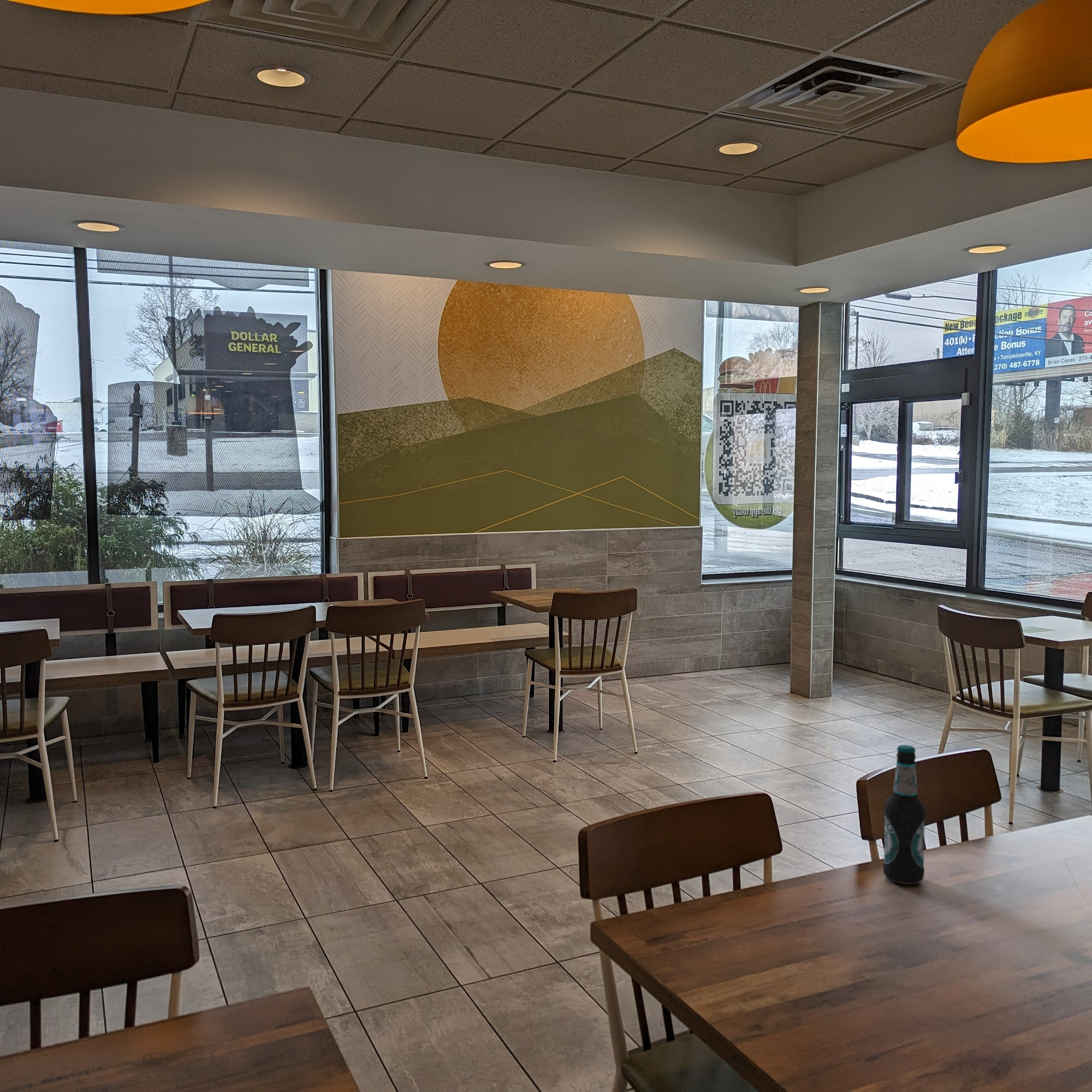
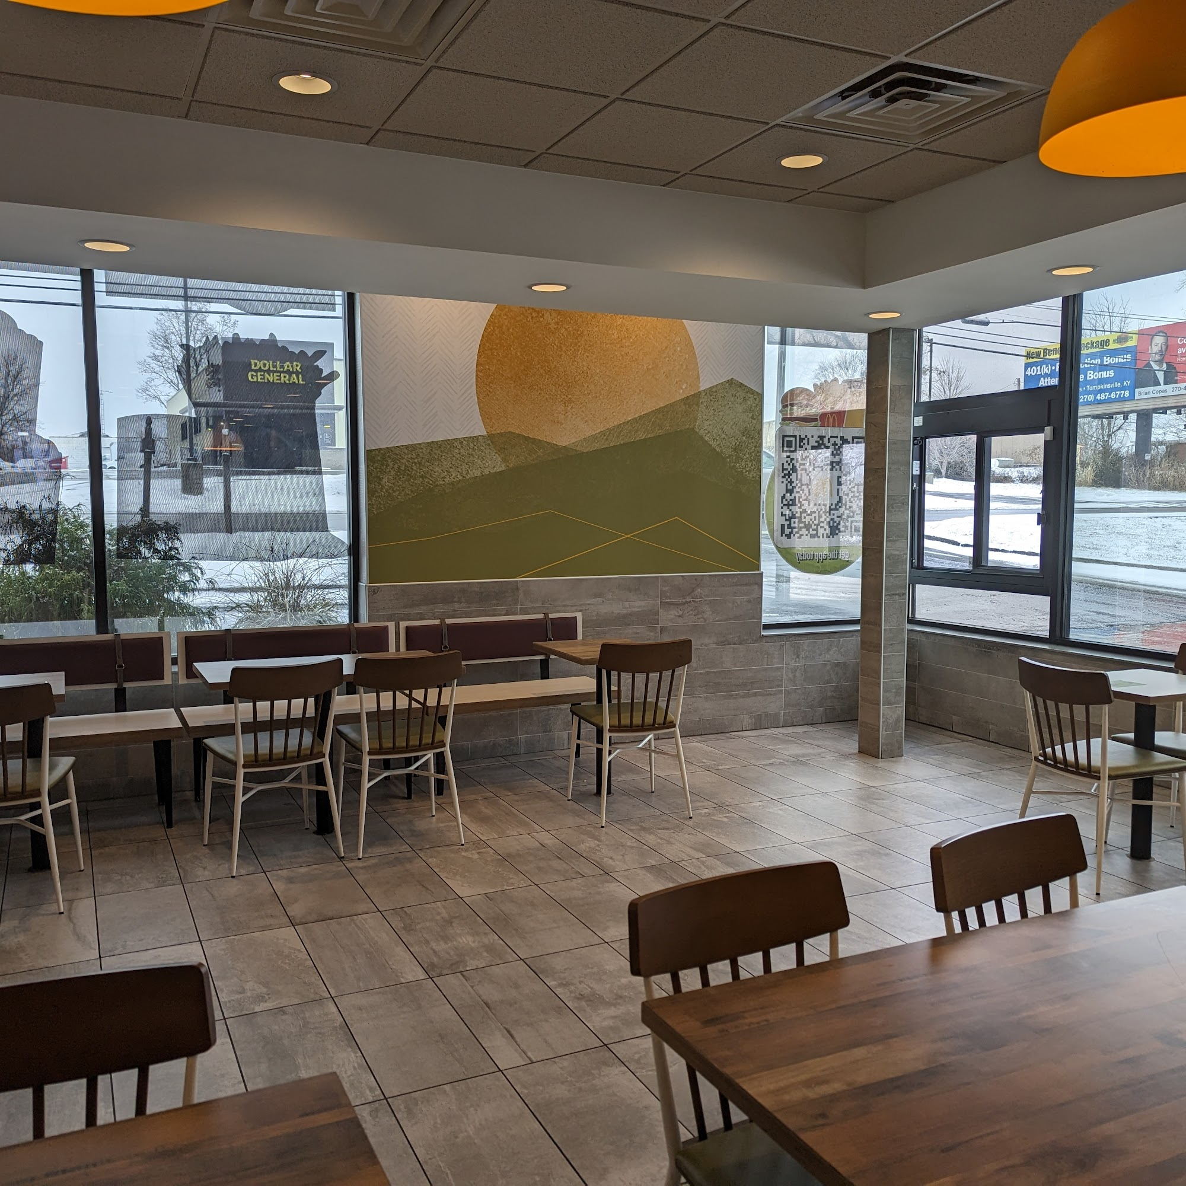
- bottle [882,744,926,885]
